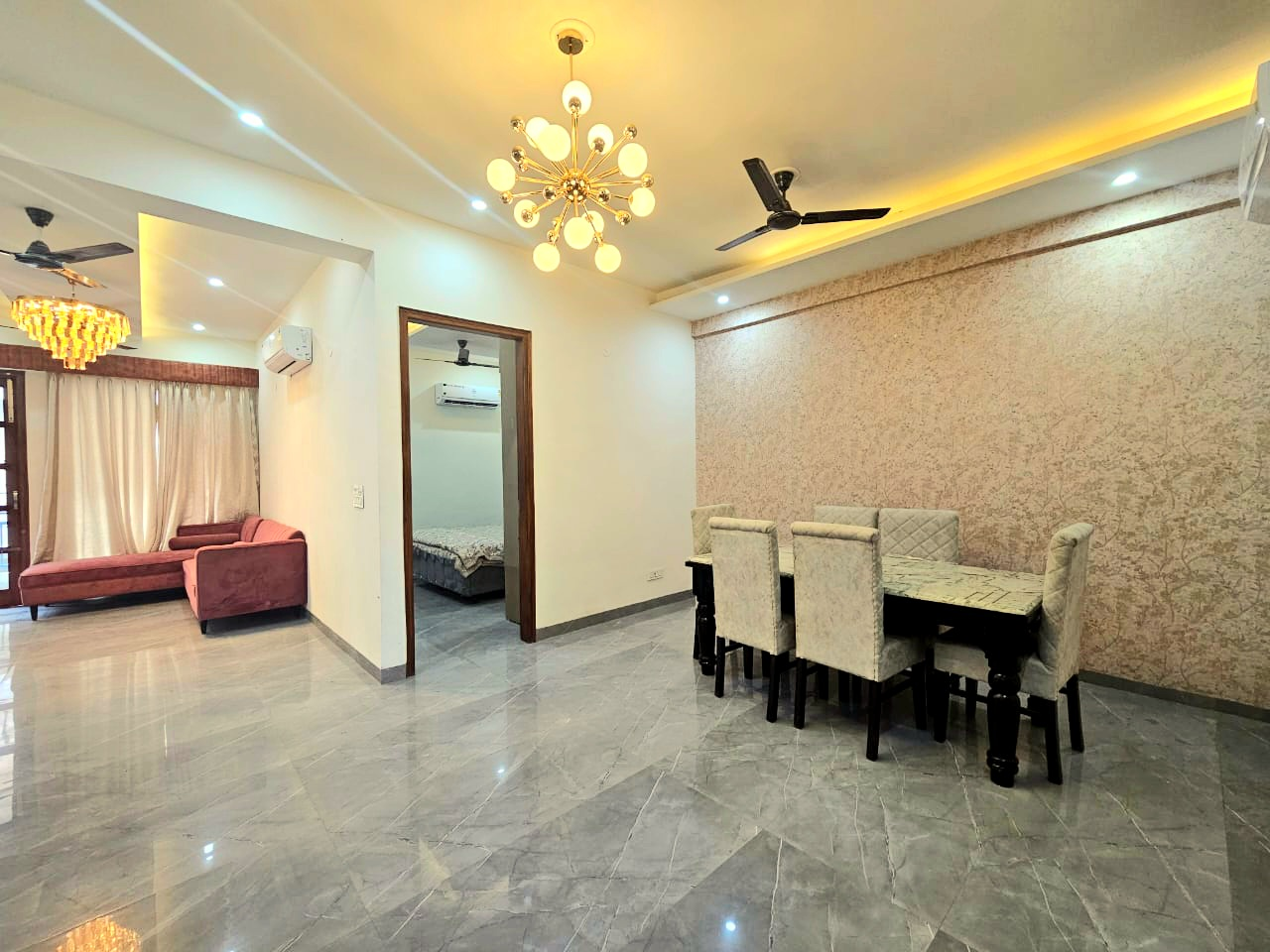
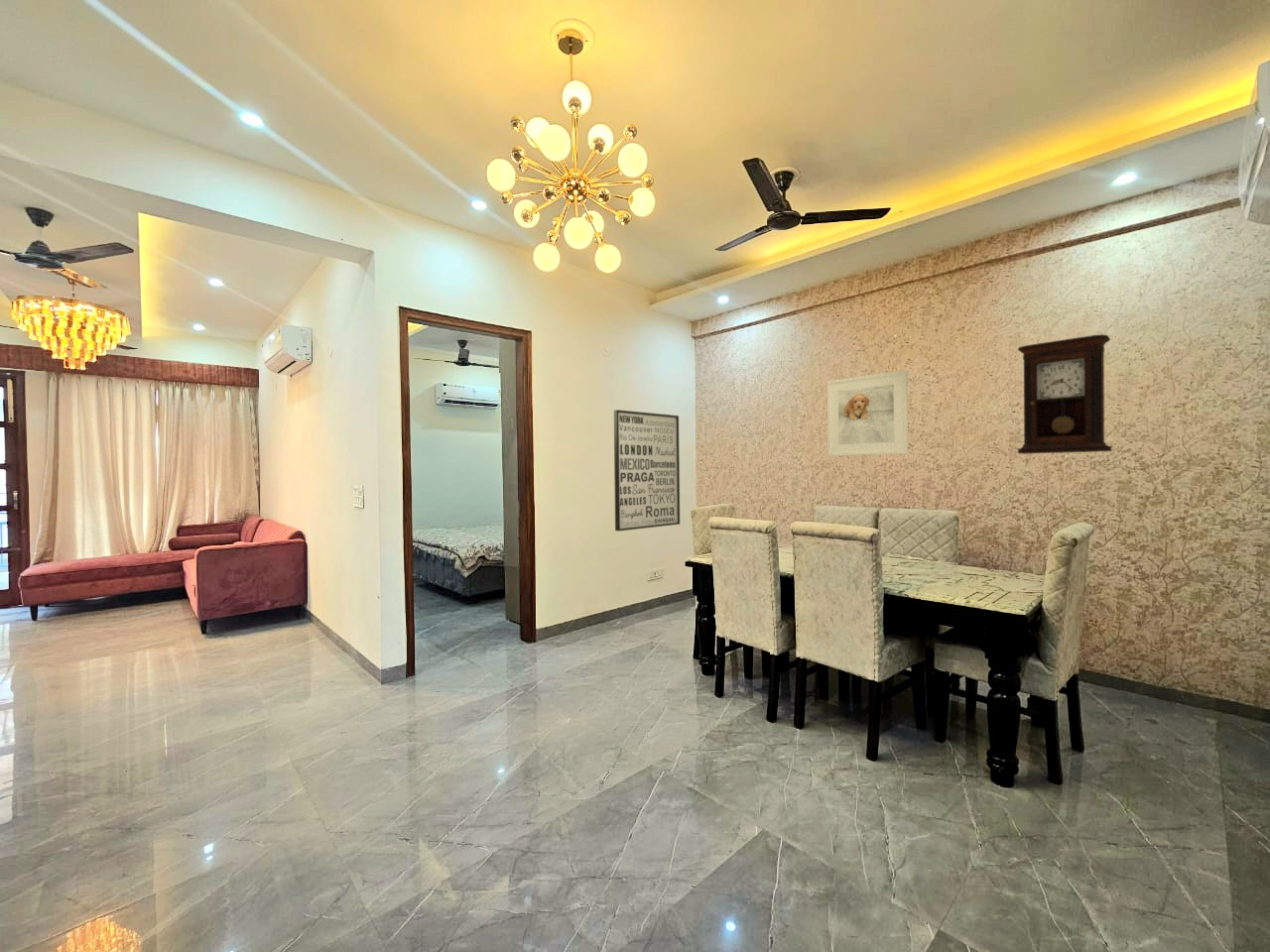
+ wall art [613,409,681,533]
+ pendulum clock [1016,333,1113,455]
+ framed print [826,369,909,457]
